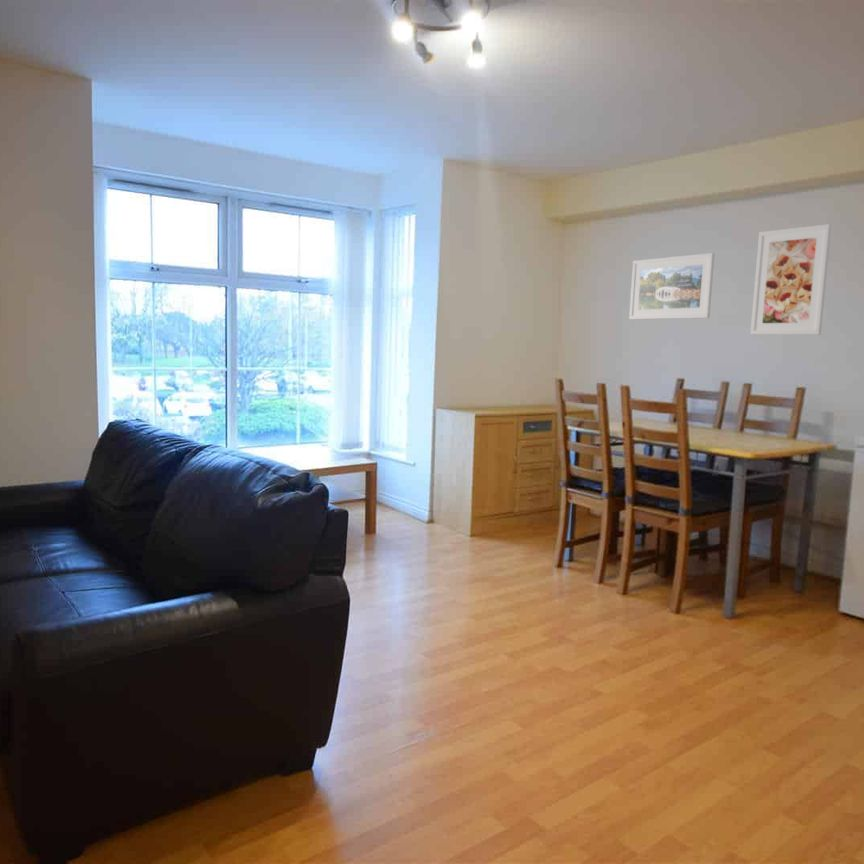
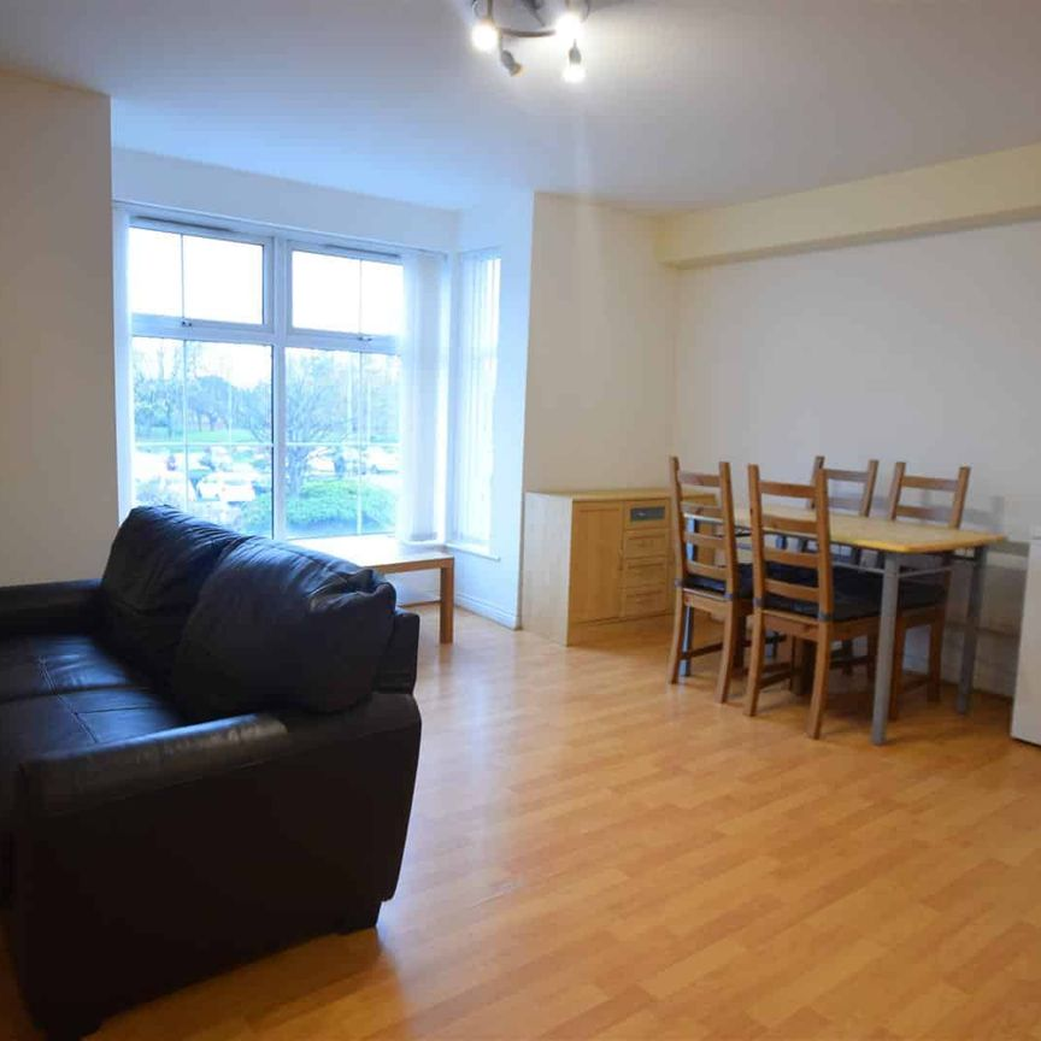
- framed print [750,223,832,336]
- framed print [628,252,716,321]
